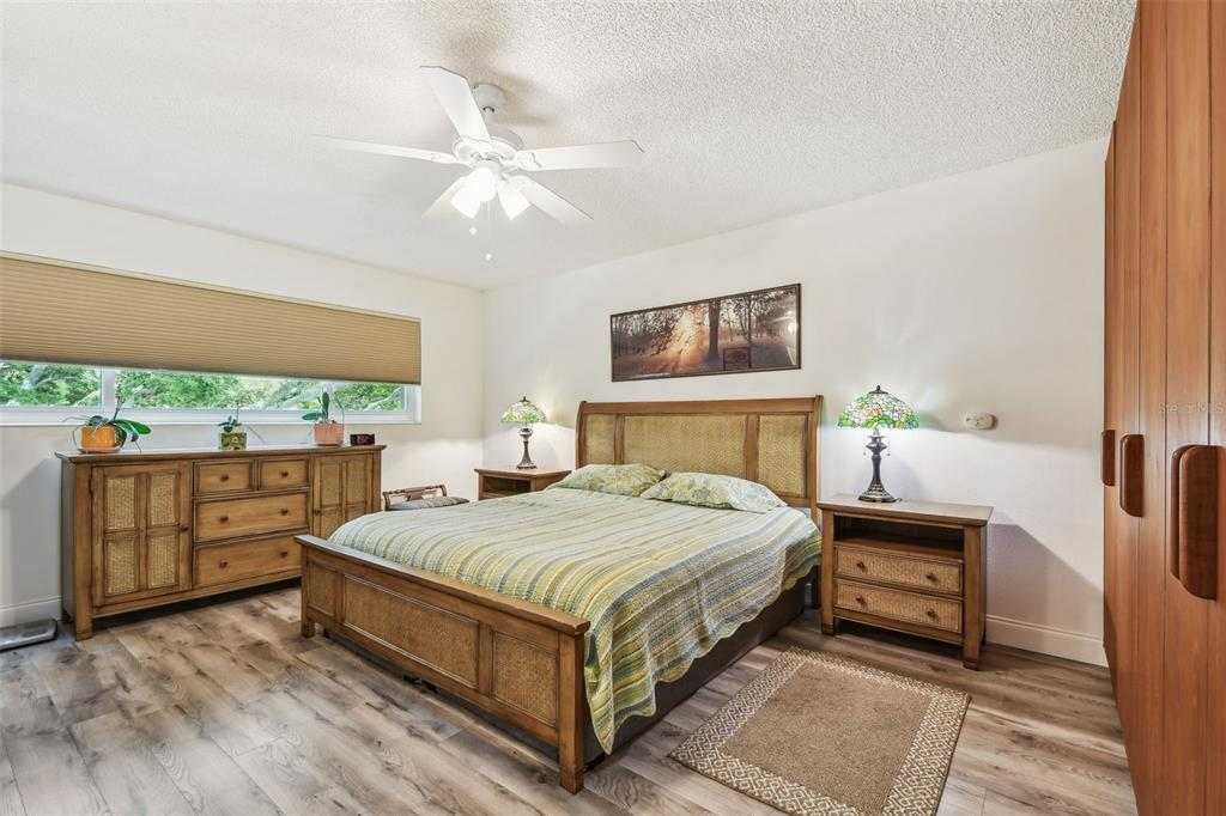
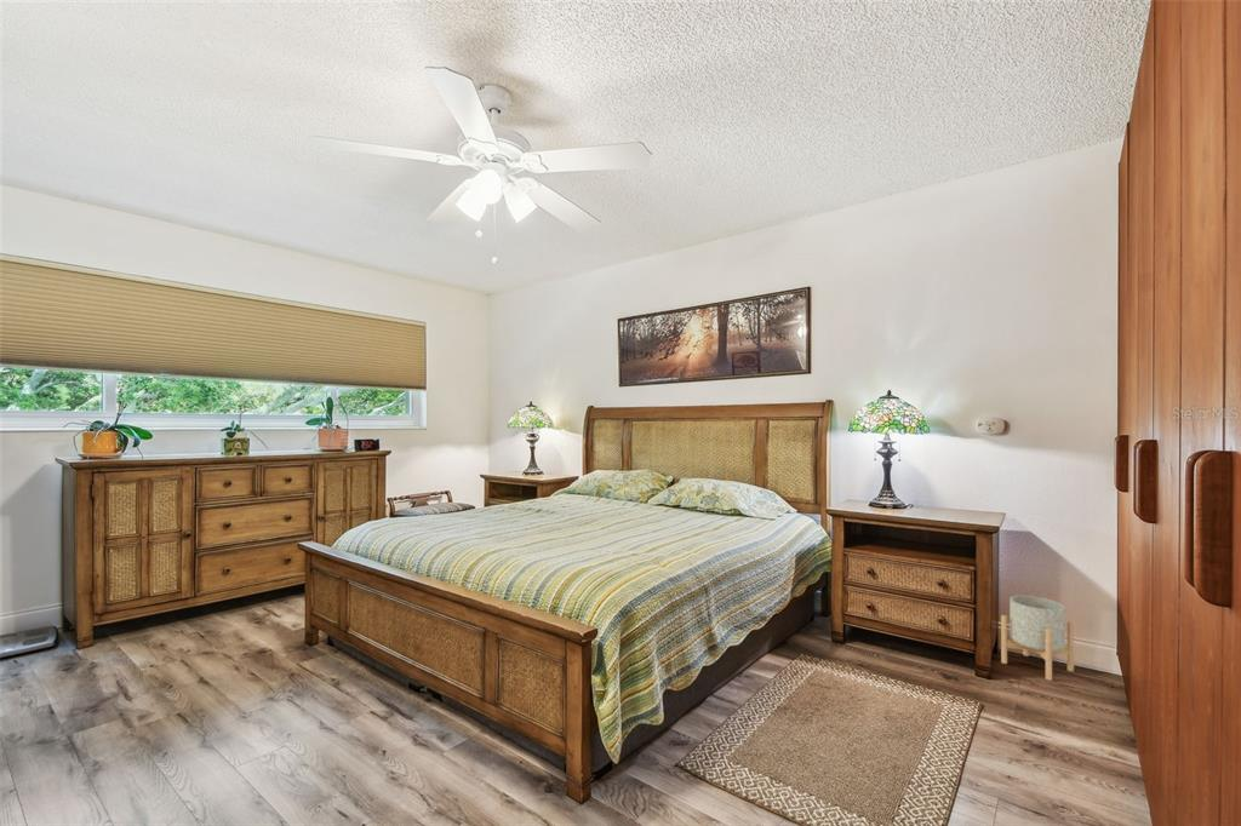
+ planter [1000,595,1075,682]
